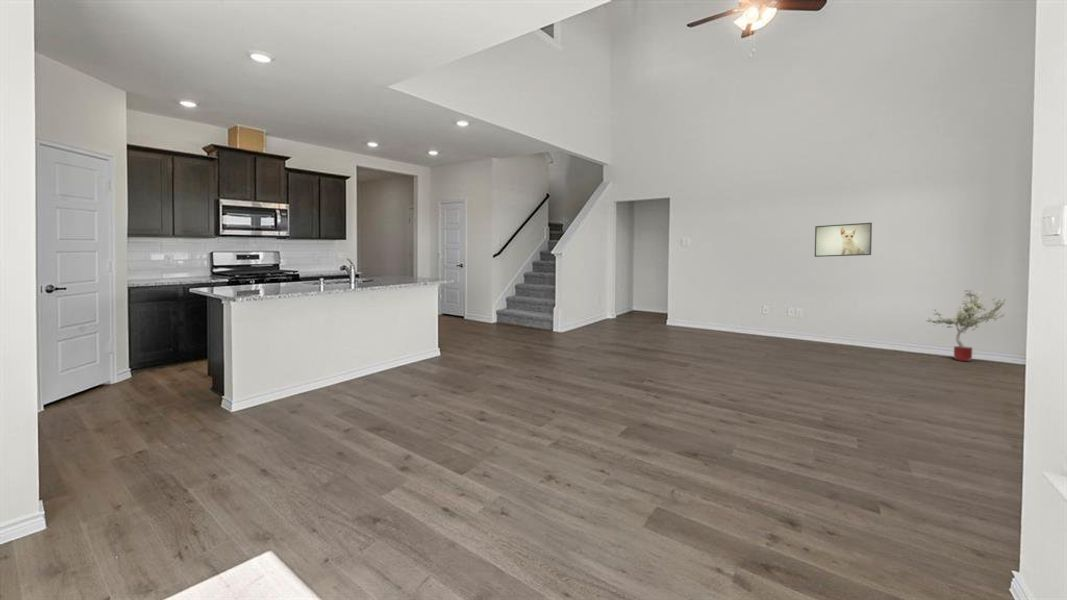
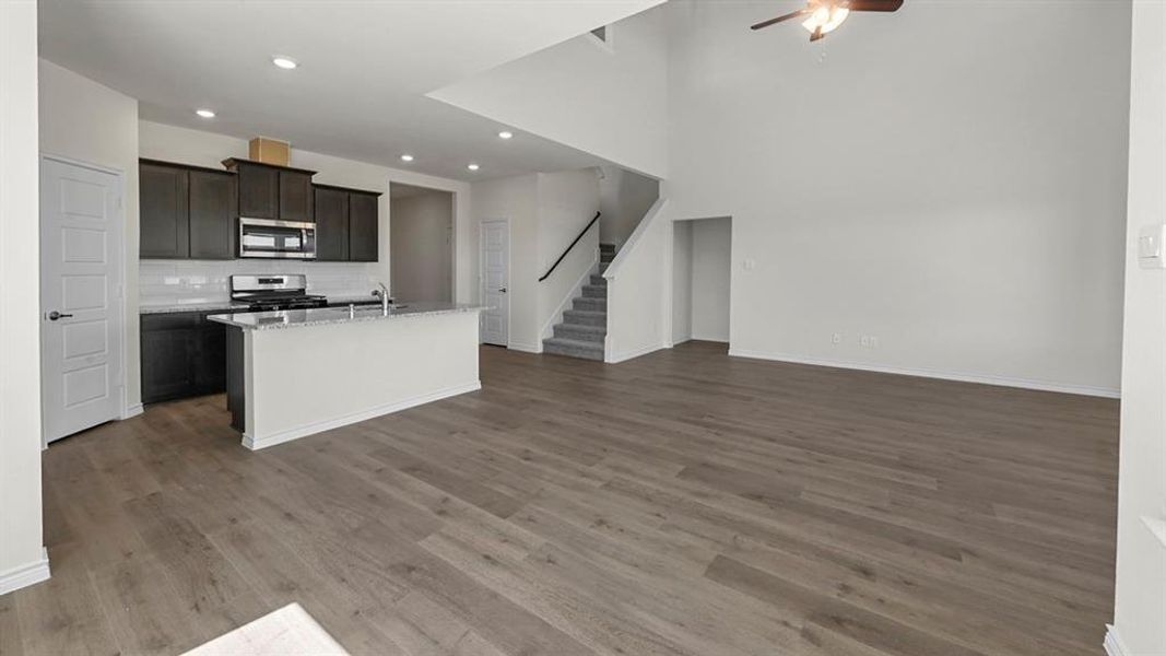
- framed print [814,222,873,258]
- potted tree [926,289,1006,362]
